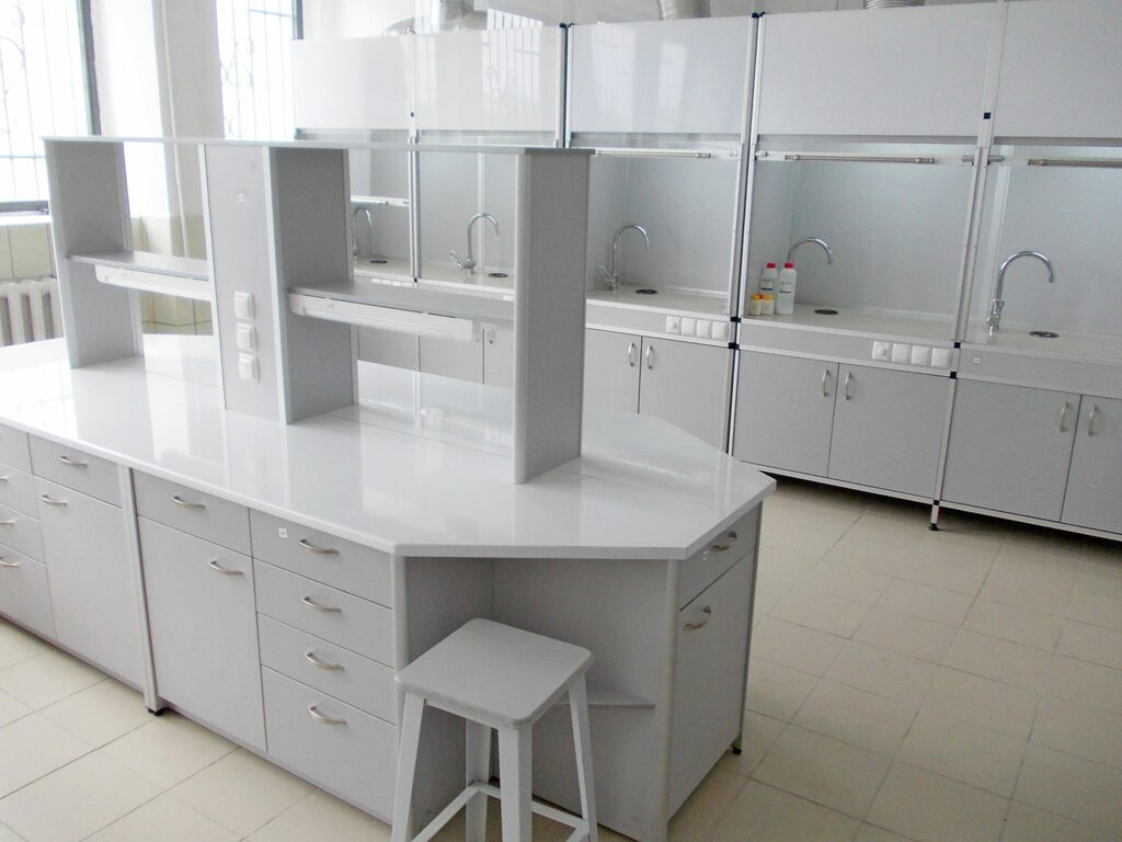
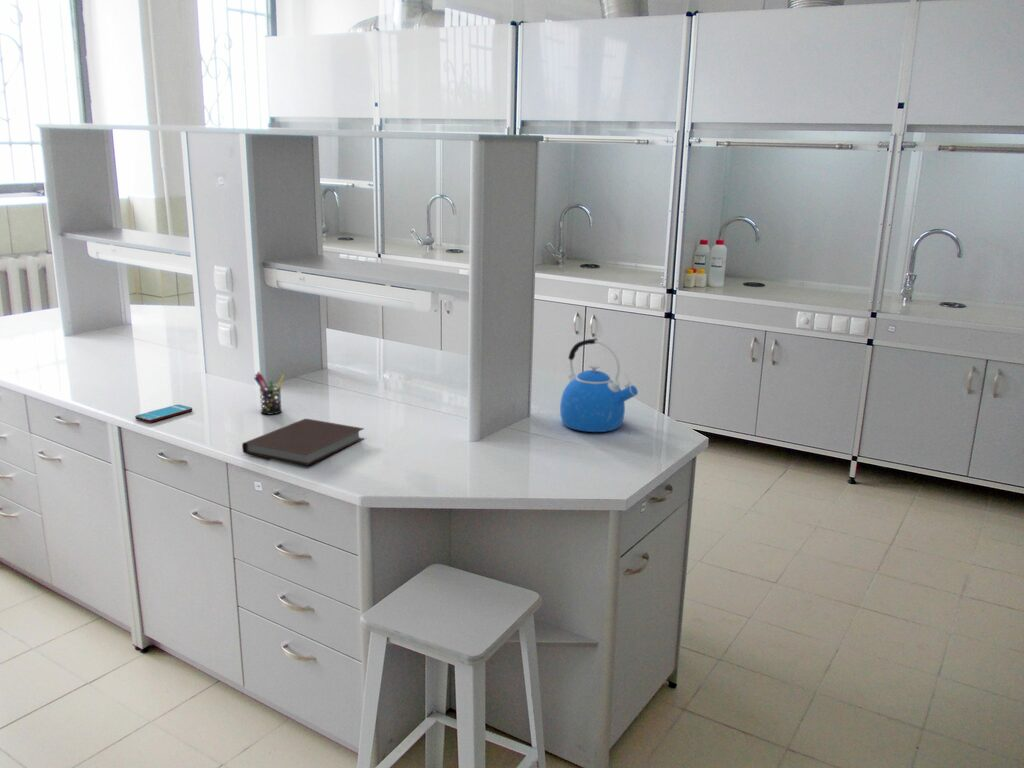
+ smartphone [134,404,193,423]
+ notebook [241,418,365,467]
+ pen holder [253,371,286,416]
+ kettle [559,337,639,433]
